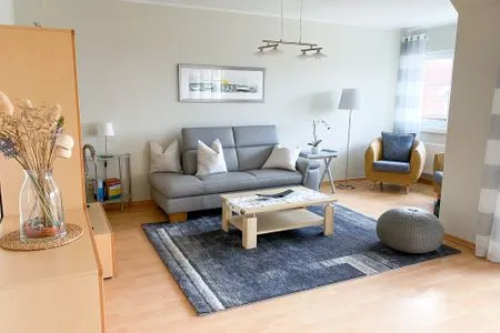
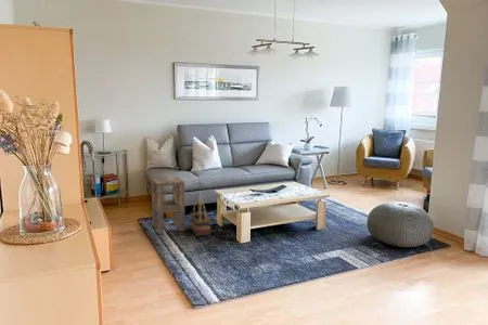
+ basket [189,196,211,237]
+ side table [151,176,185,235]
